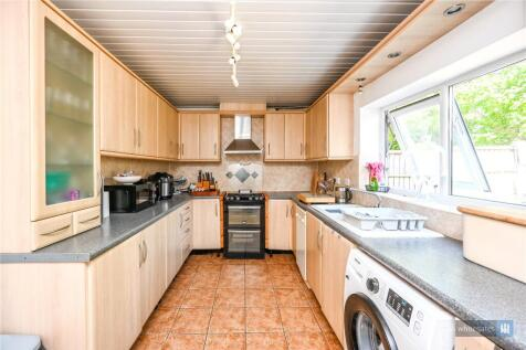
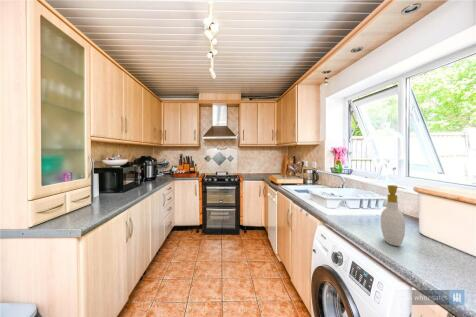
+ soap bottle [380,184,406,247]
